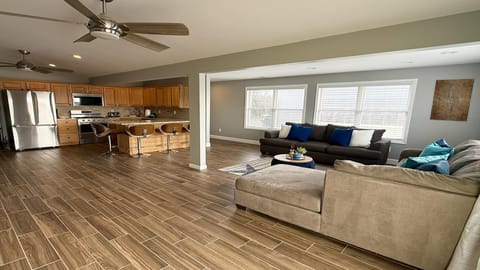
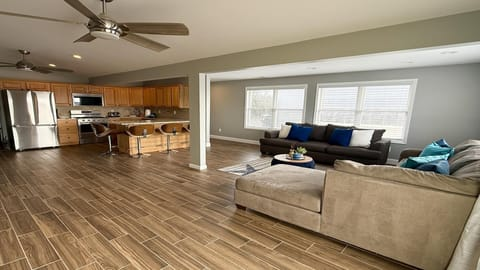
- wall art [429,78,475,123]
